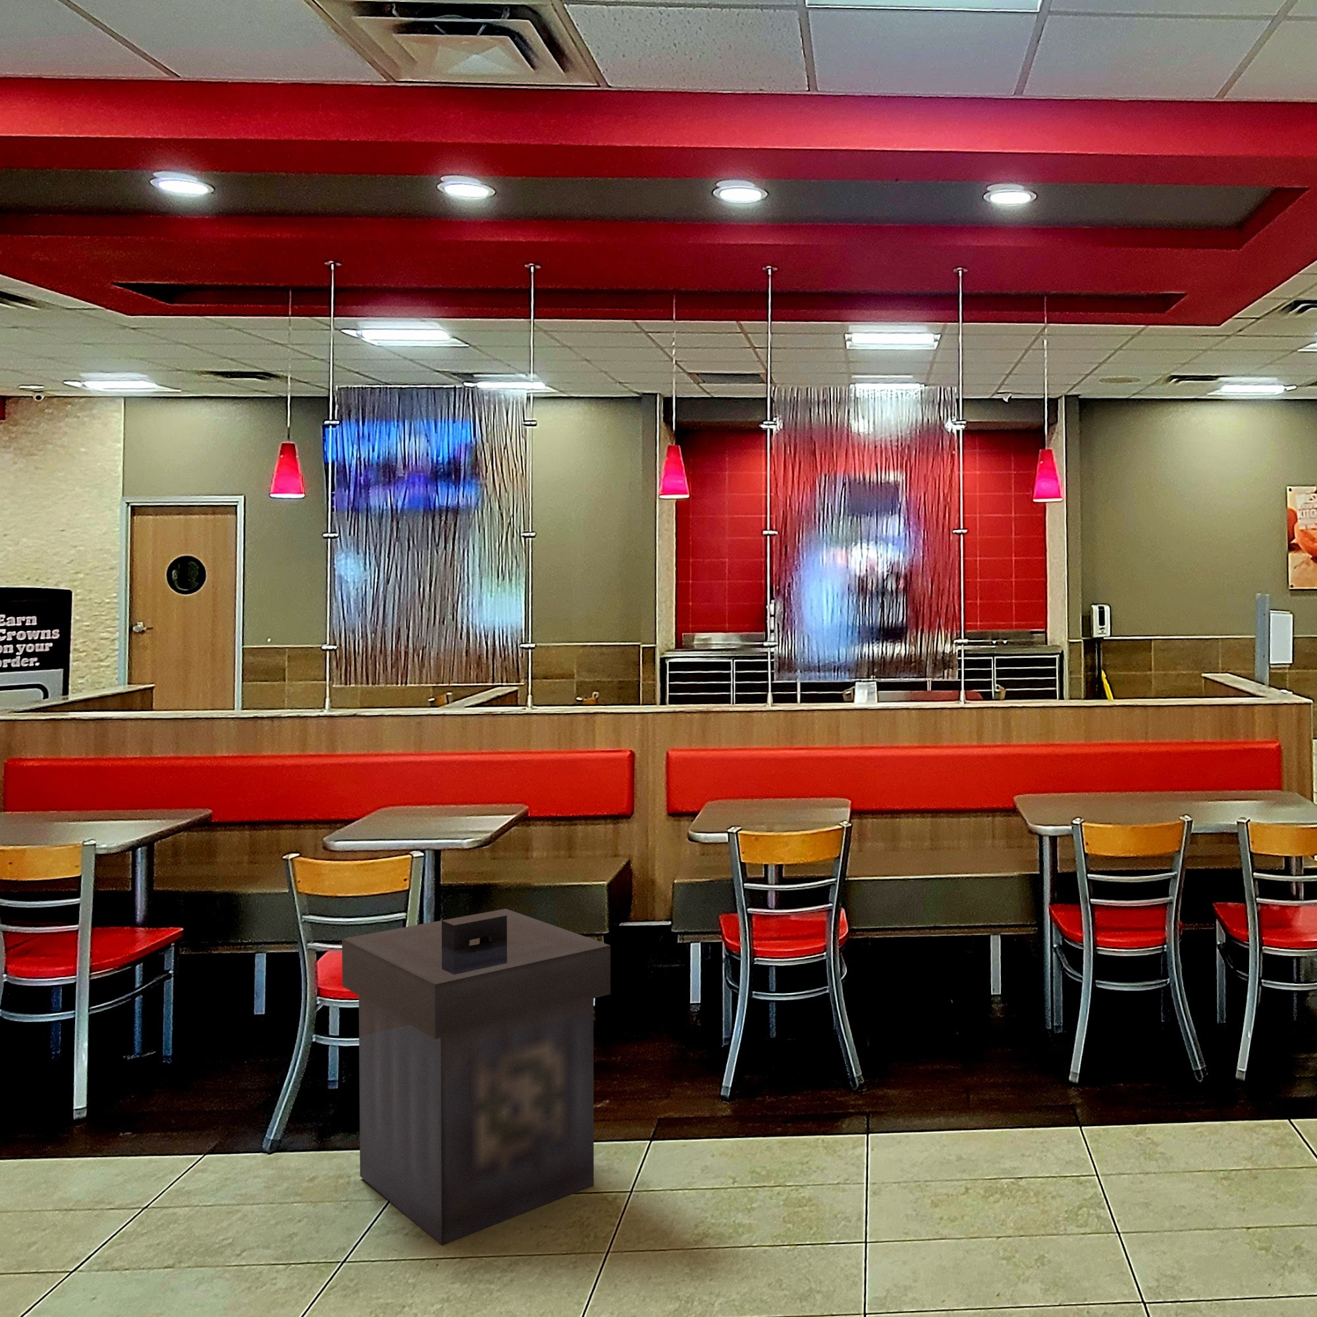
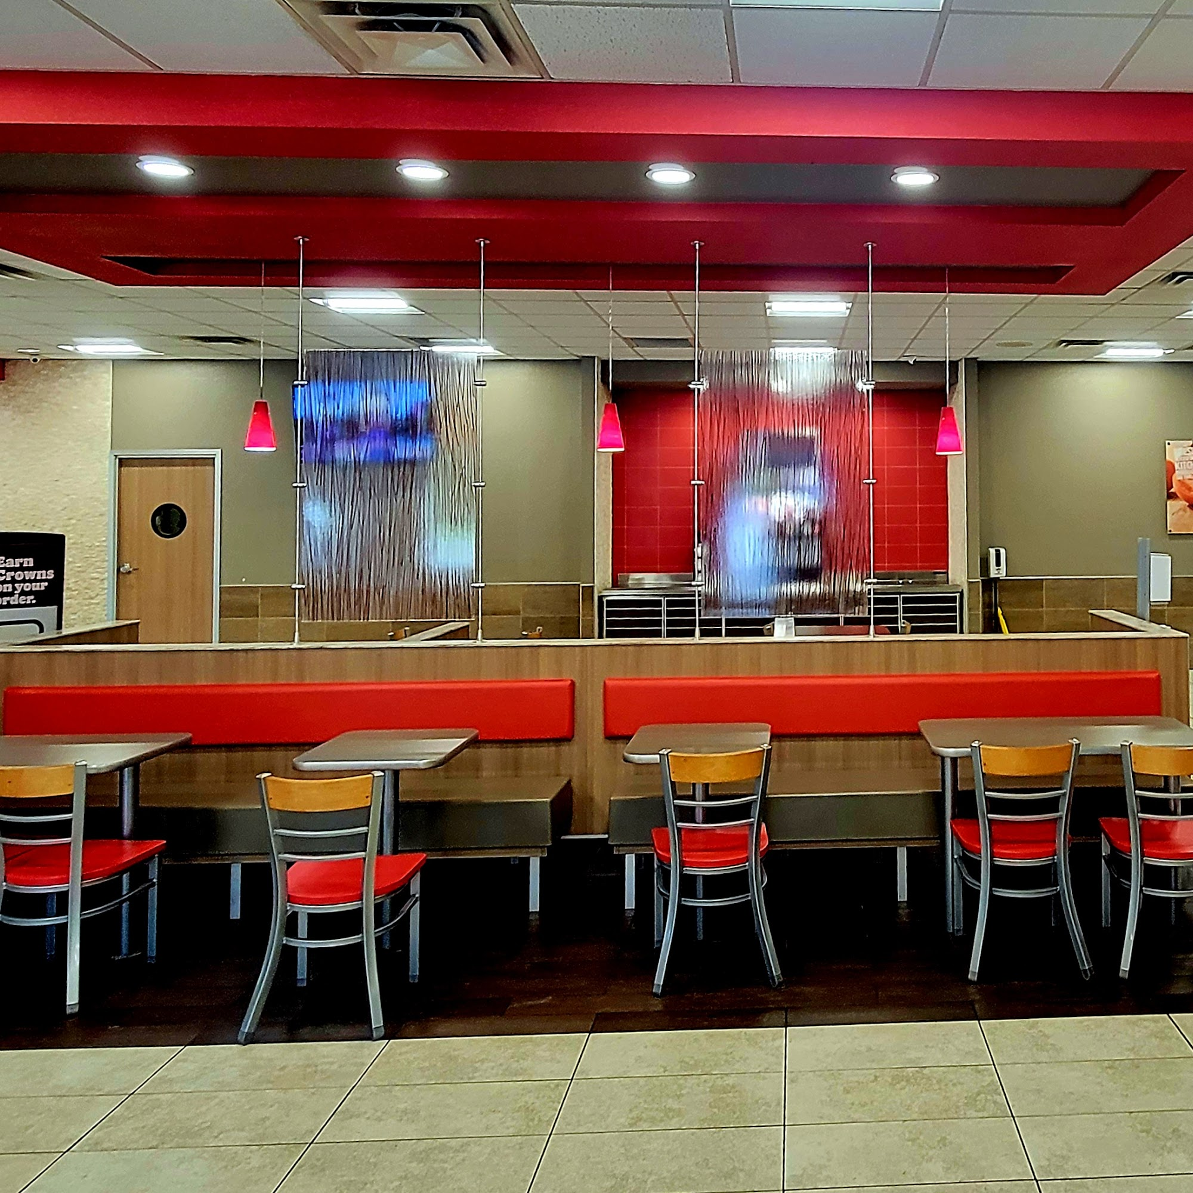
- trash can [341,908,611,1247]
